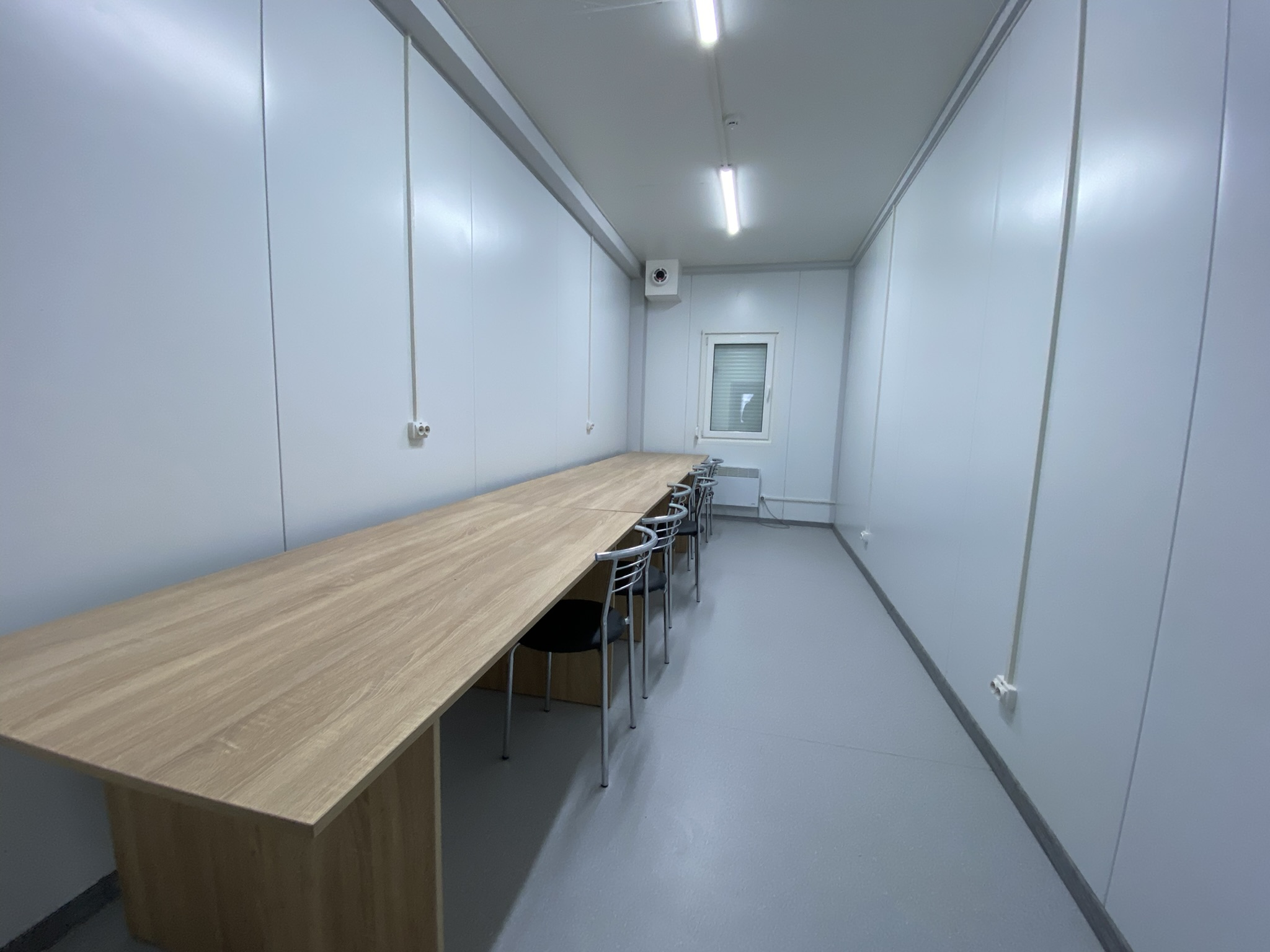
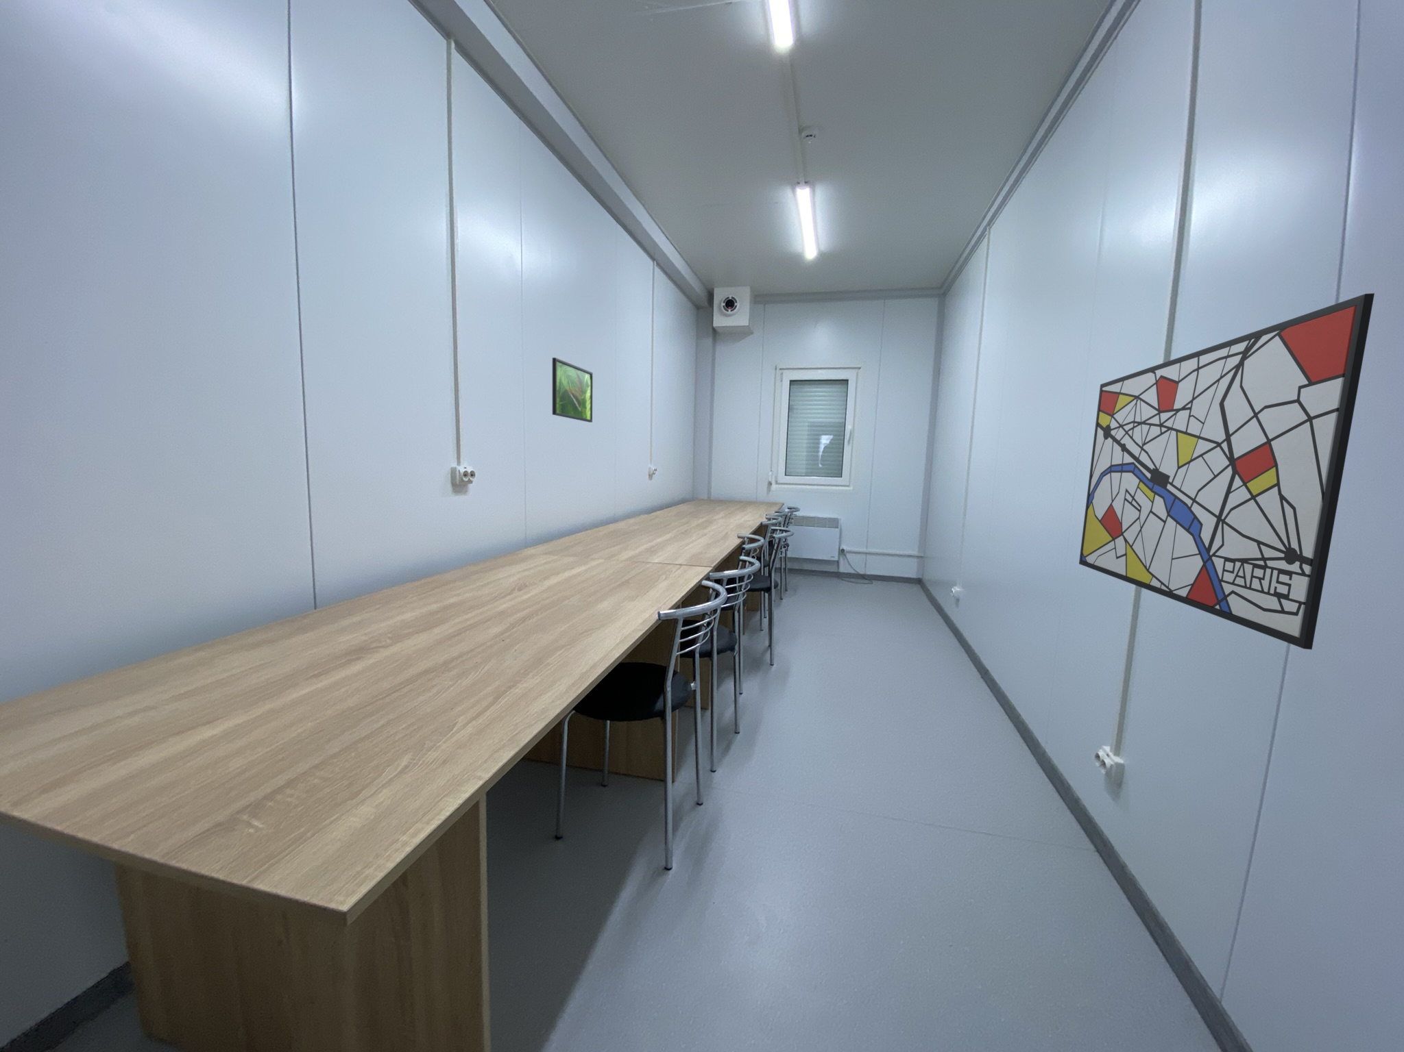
+ wall art [1078,293,1375,651]
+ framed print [552,357,594,423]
